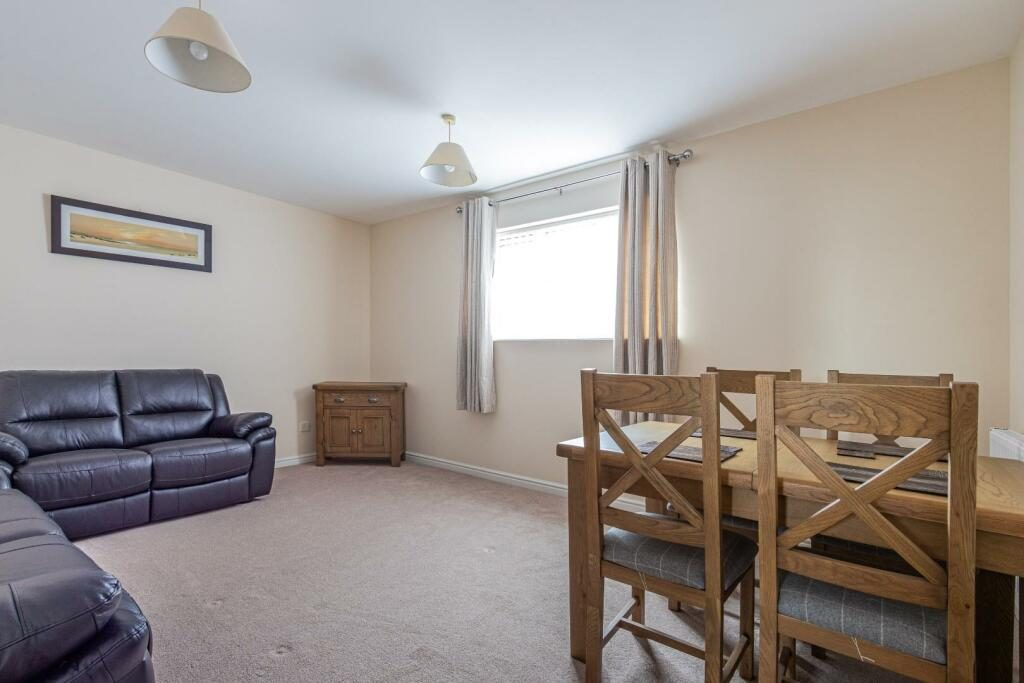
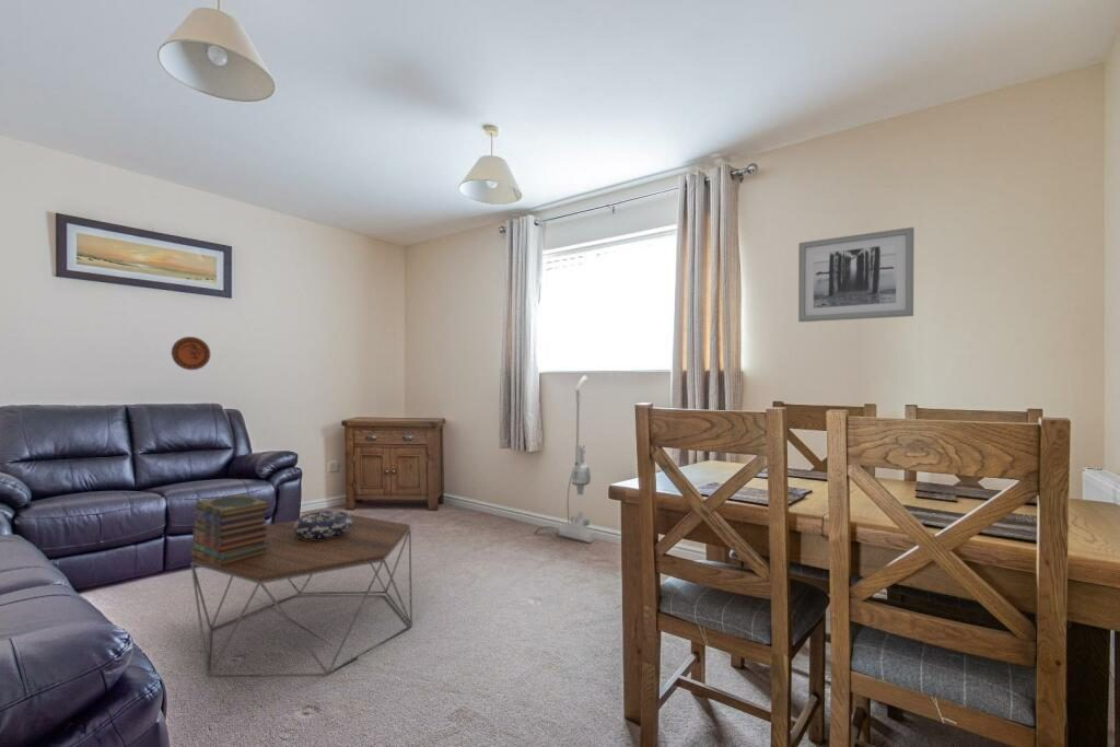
+ wall art [797,226,915,323]
+ vacuum cleaner [534,374,595,544]
+ decorative bowl [293,510,352,539]
+ coffee table [189,513,413,678]
+ decorative plate [171,336,211,371]
+ book stack [189,493,270,568]
